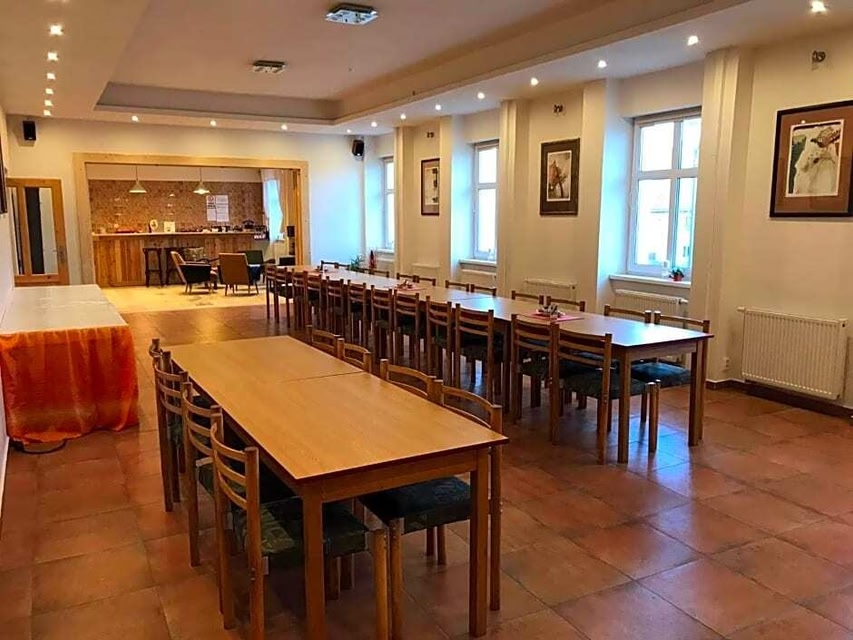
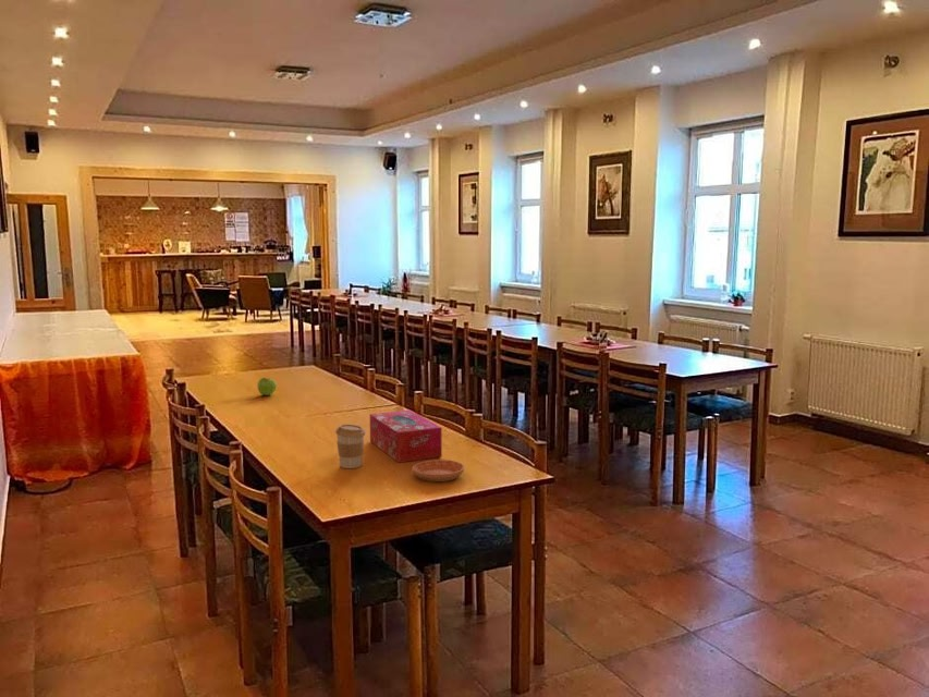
+ tissue box [369,409,443,464]
+ fruit [256,377,278,396]
+ saucer [411,458,465,482]
+ coffee cup [334,424,366,469]
